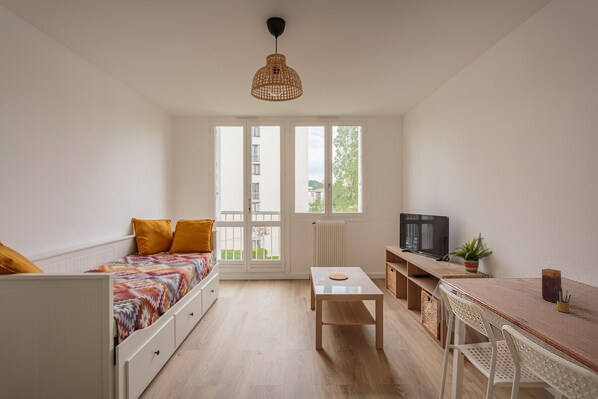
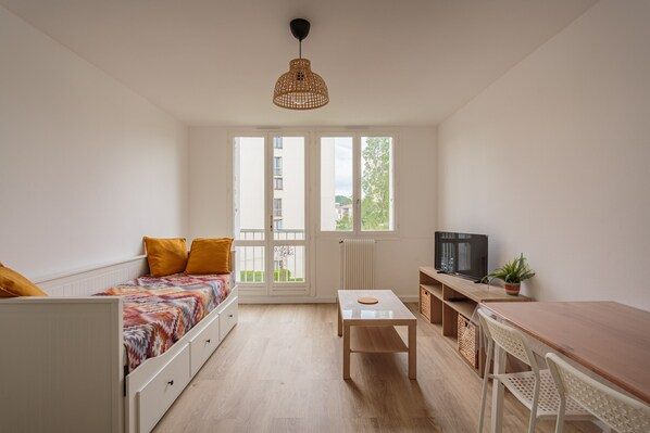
- candle [541,268,562,303]
- pencil box [554,286,572,313]
